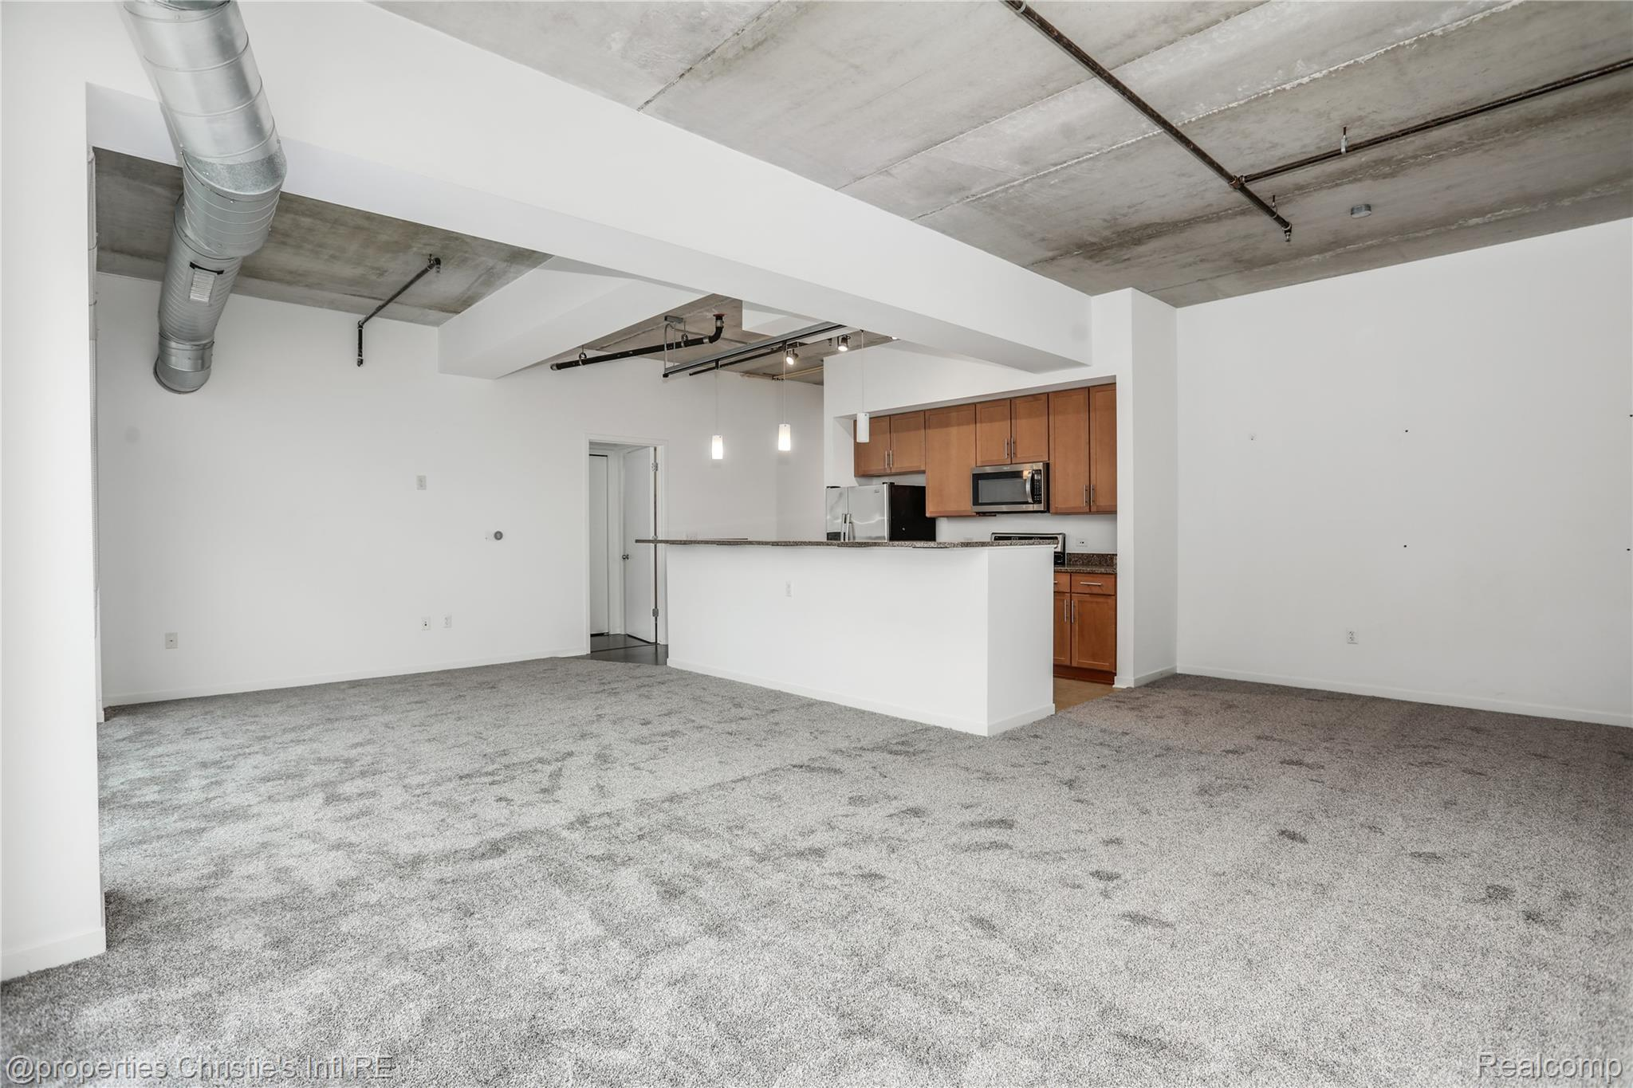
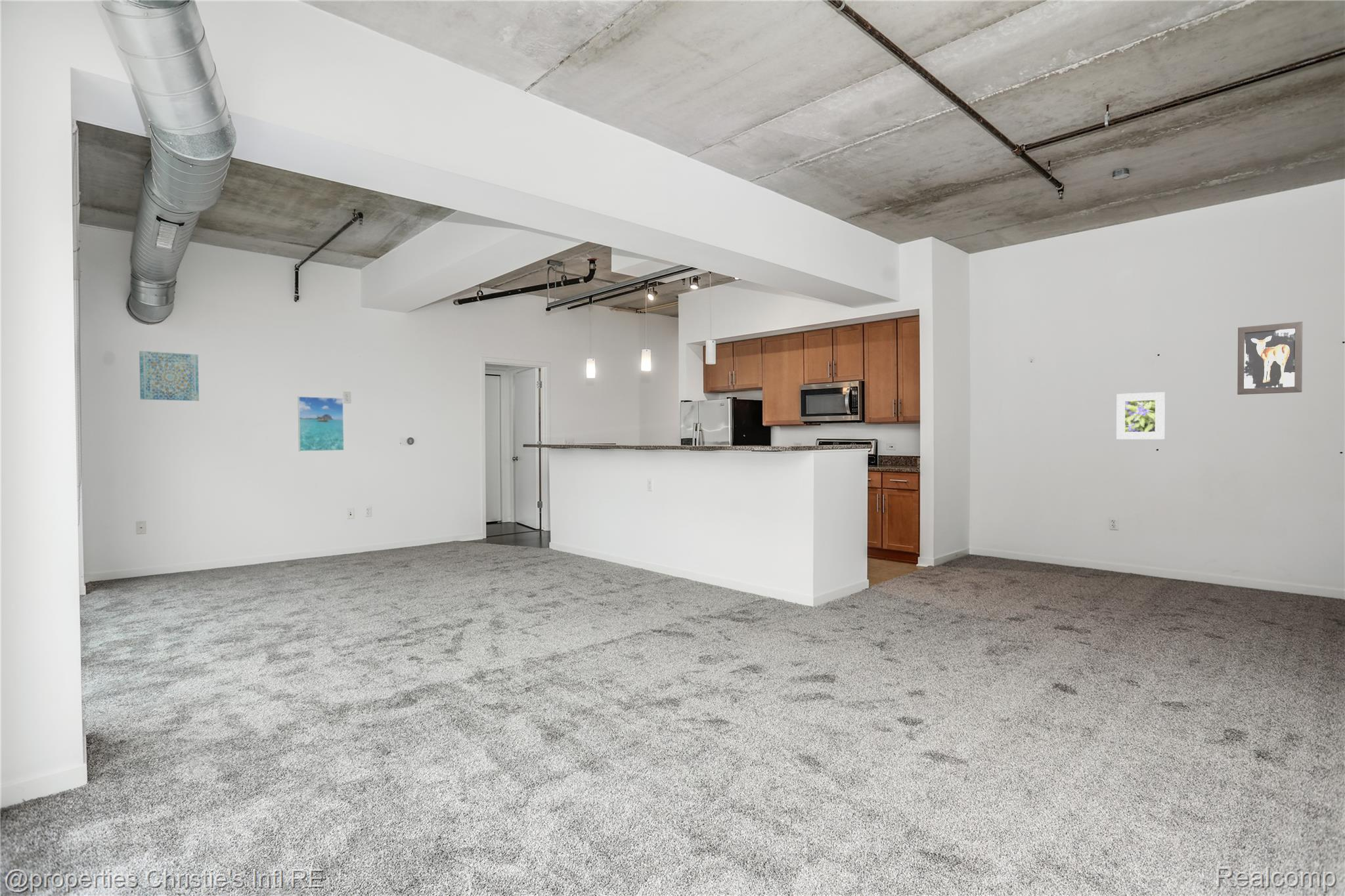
+ wall art [1237,321,1303,395]
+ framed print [298,396,345,452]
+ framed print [1116,391,1166,440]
+ wall art [139,351,200,402]
